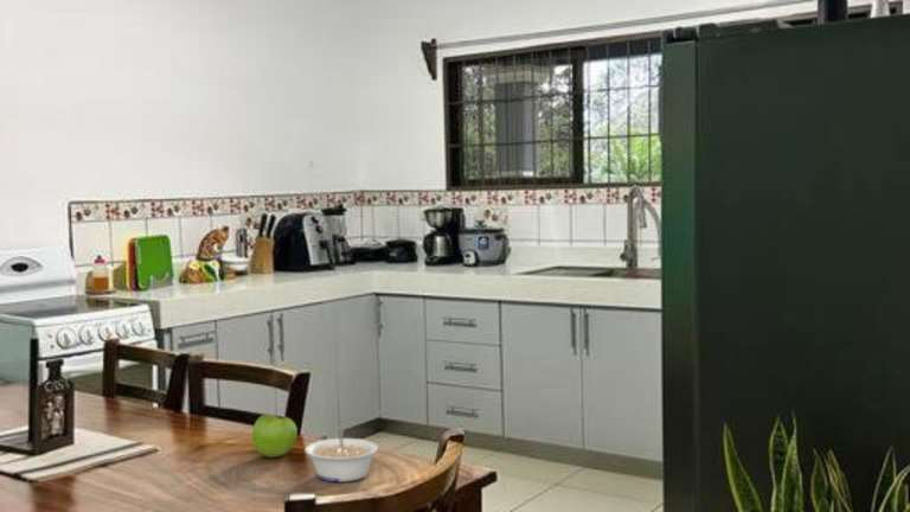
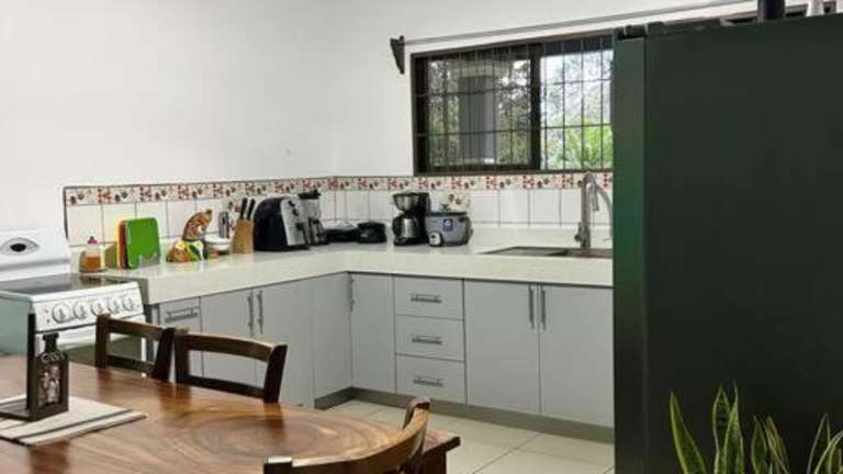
- legume [305,428,379,484]
- fruit [251,412,299,459]
